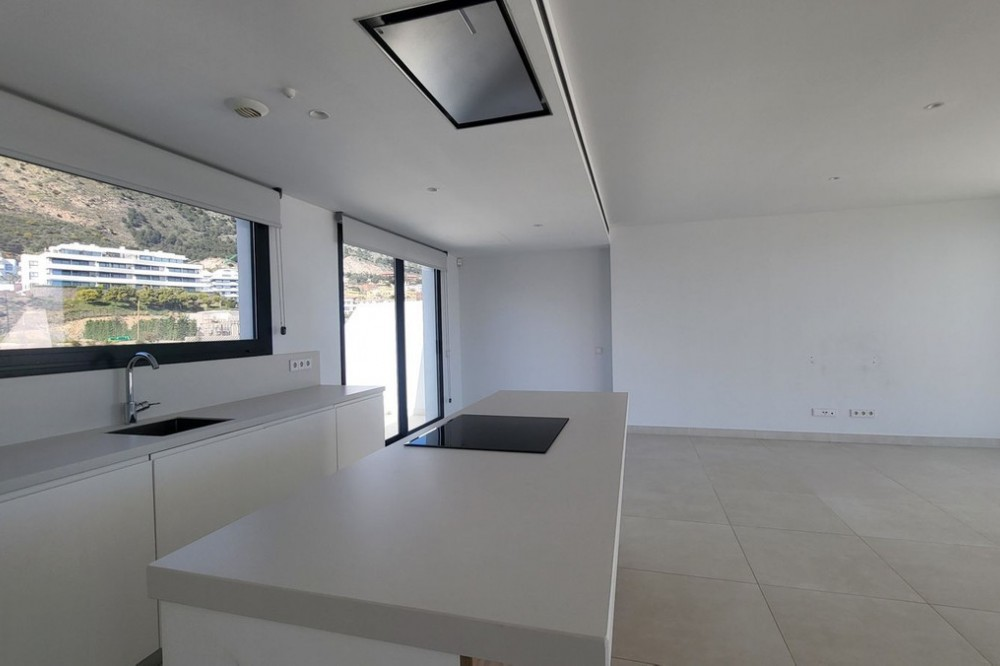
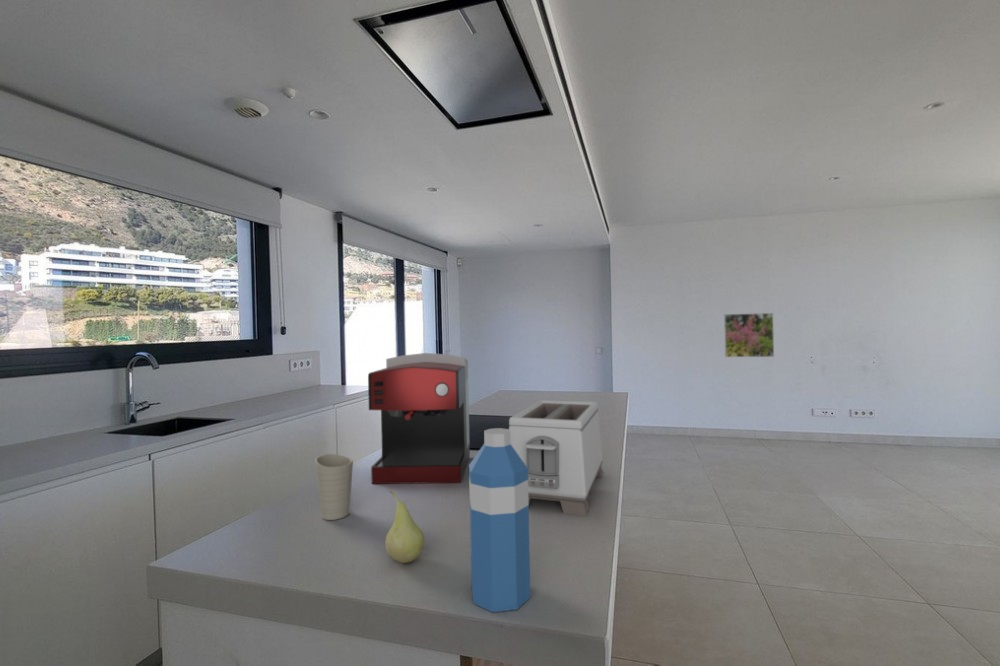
+ coffee maker [367,352,471,485]
+ cup [314,453,354,521]
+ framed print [723,312,775,358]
+ toaster [508,399,604,517]
+ water bottle [468,427,531,613]
+ fruit [384,488,425,564]
